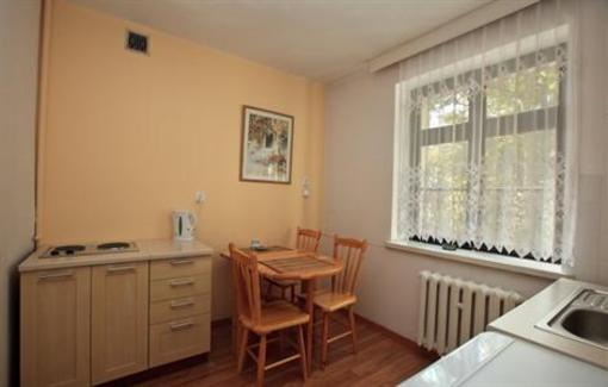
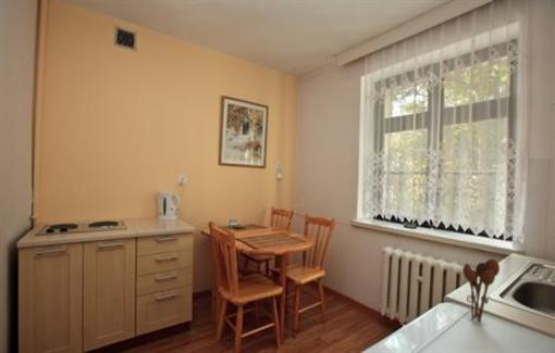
+ utensil holder [461,257,501,325]
